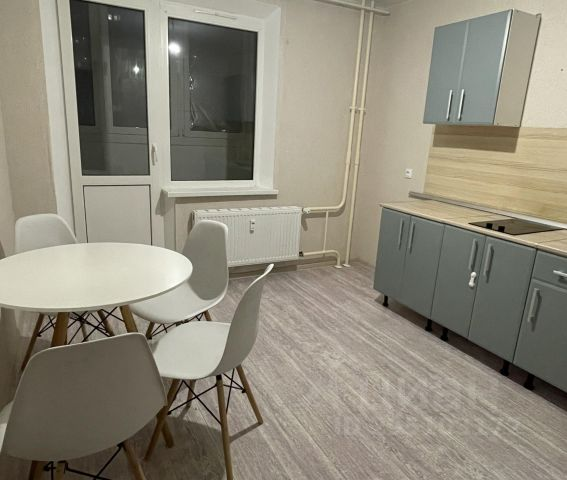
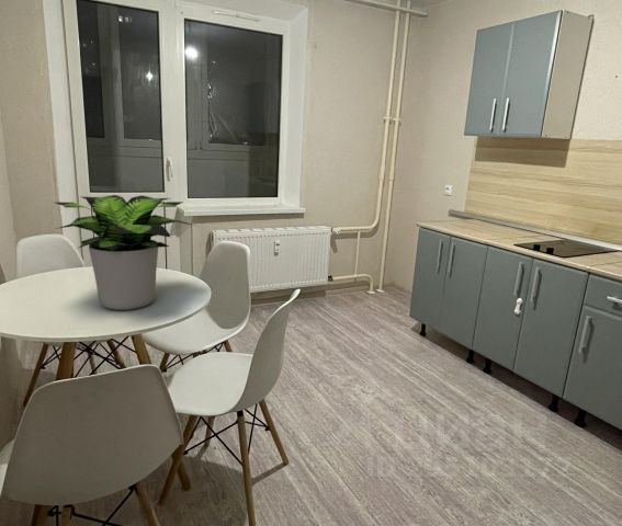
+ potted plant [55,194,196,311]
